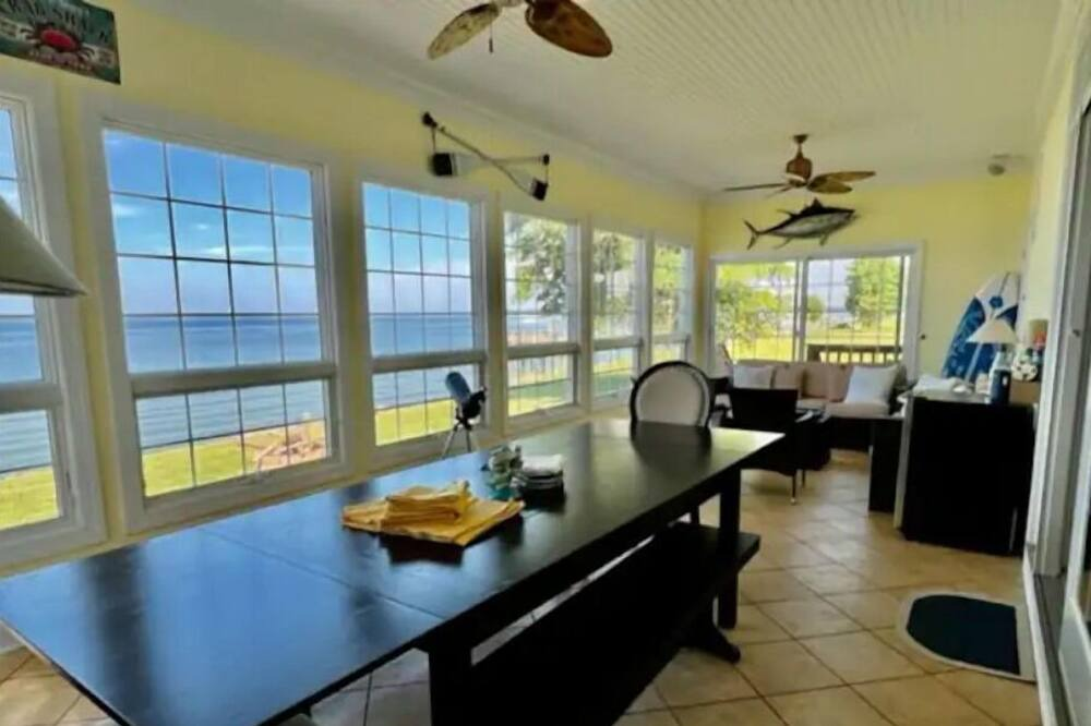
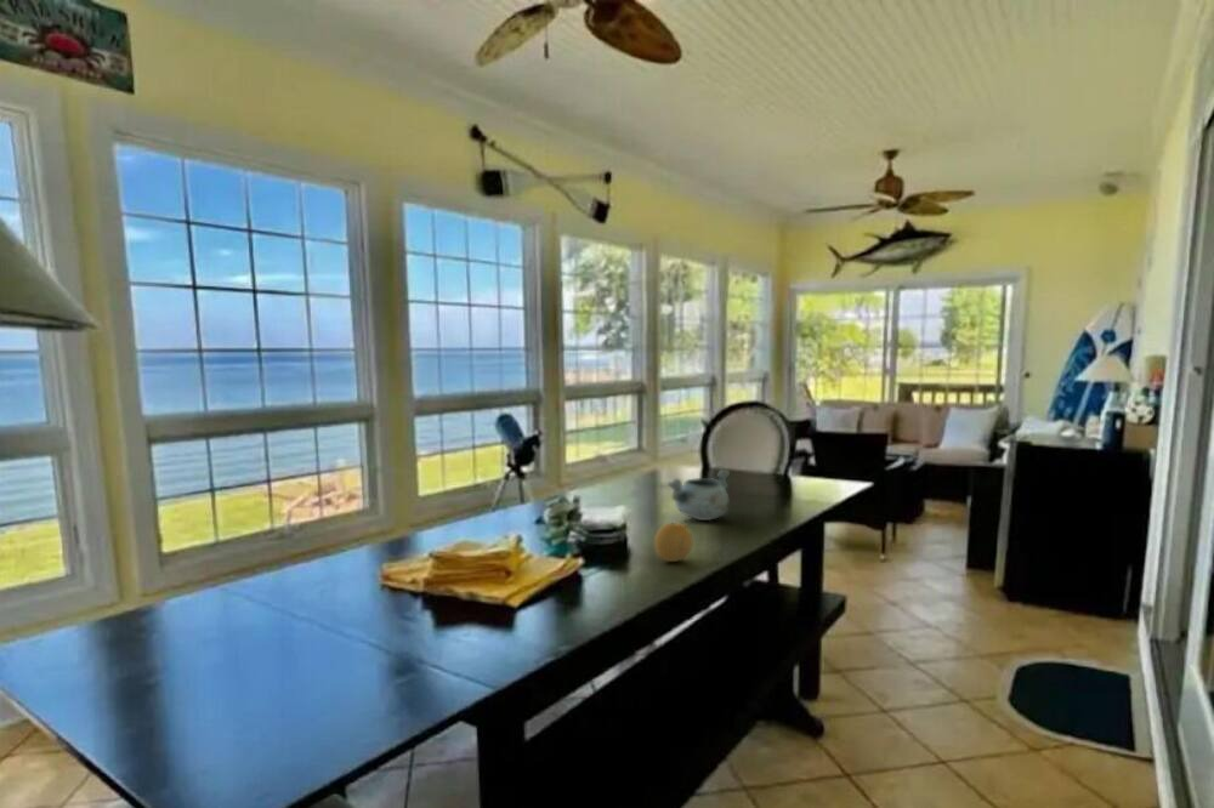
+ decorative bowl [666,468,731,522]
+ fruit [653,522,694,563]
